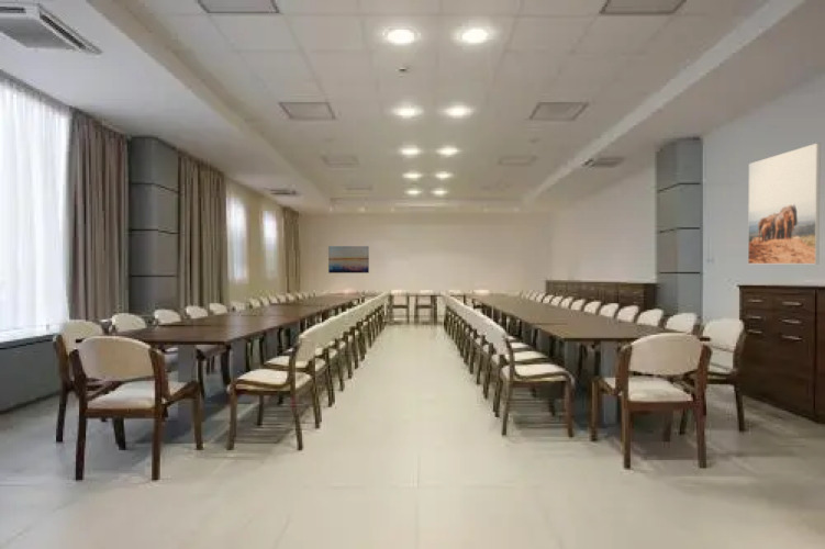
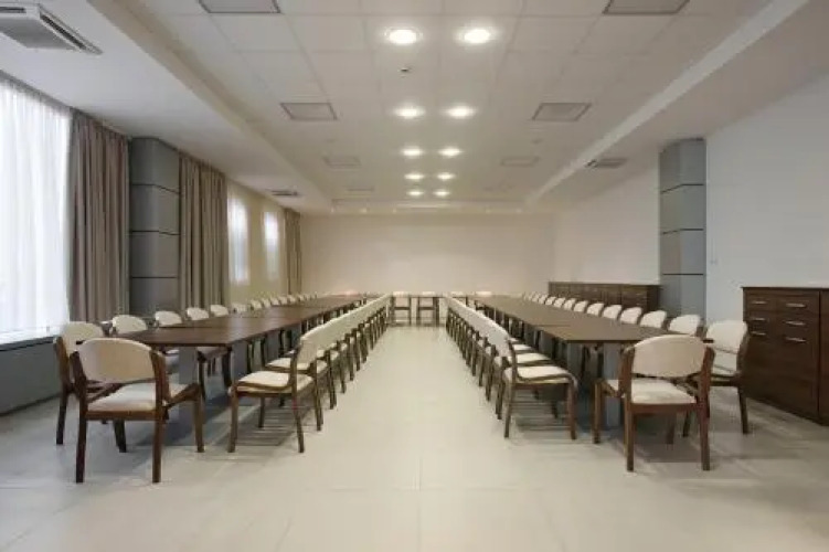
- wall art [327,245,370,274]
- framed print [747,142,822,265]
